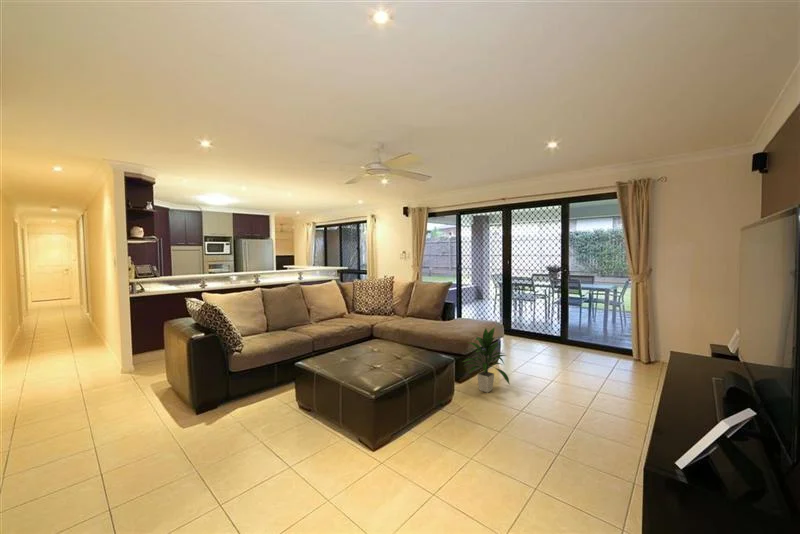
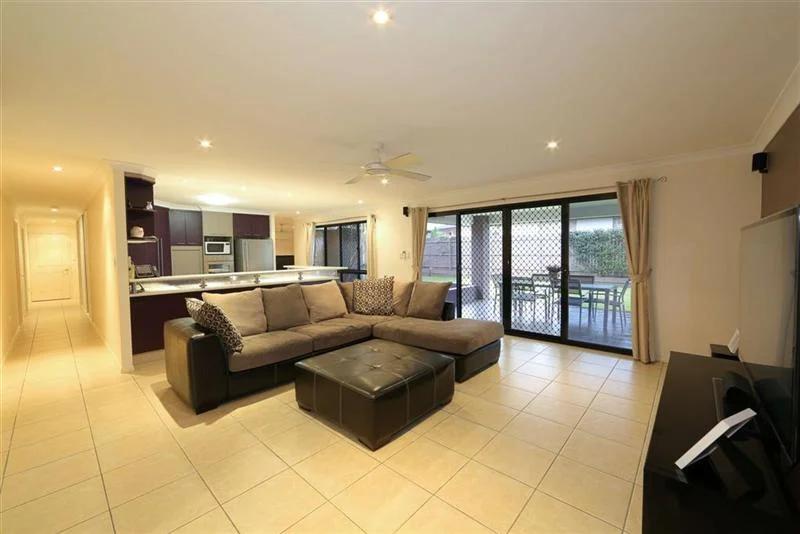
- indoor plant [462,326,511,394]
